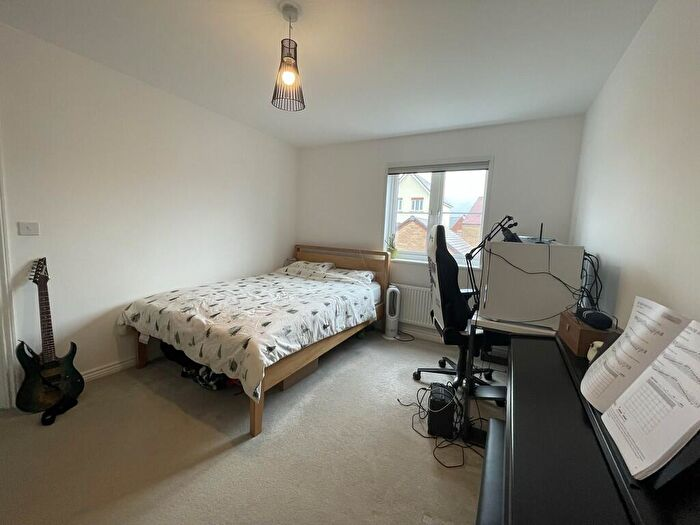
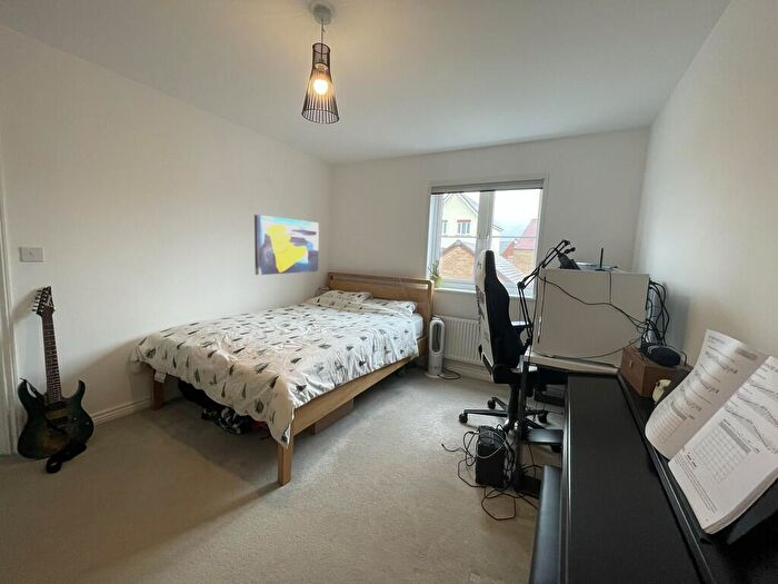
+ wall art [253,214,320,276]
